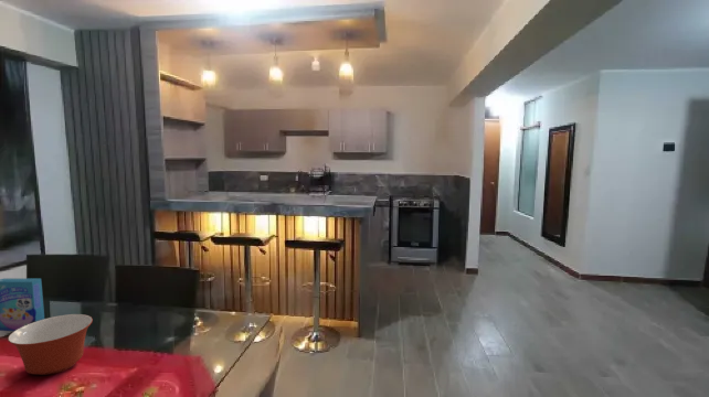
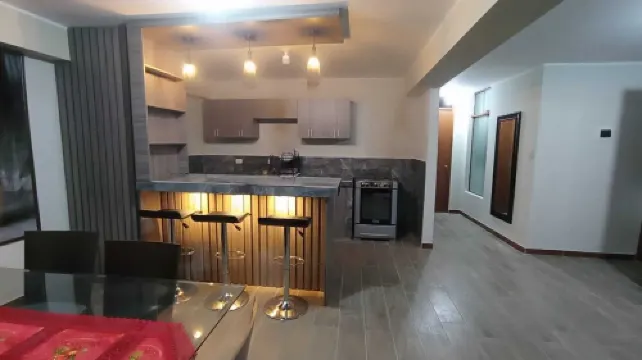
- cereal box [0,278,45,332]
- mixing bowl [7,313,94,376]
